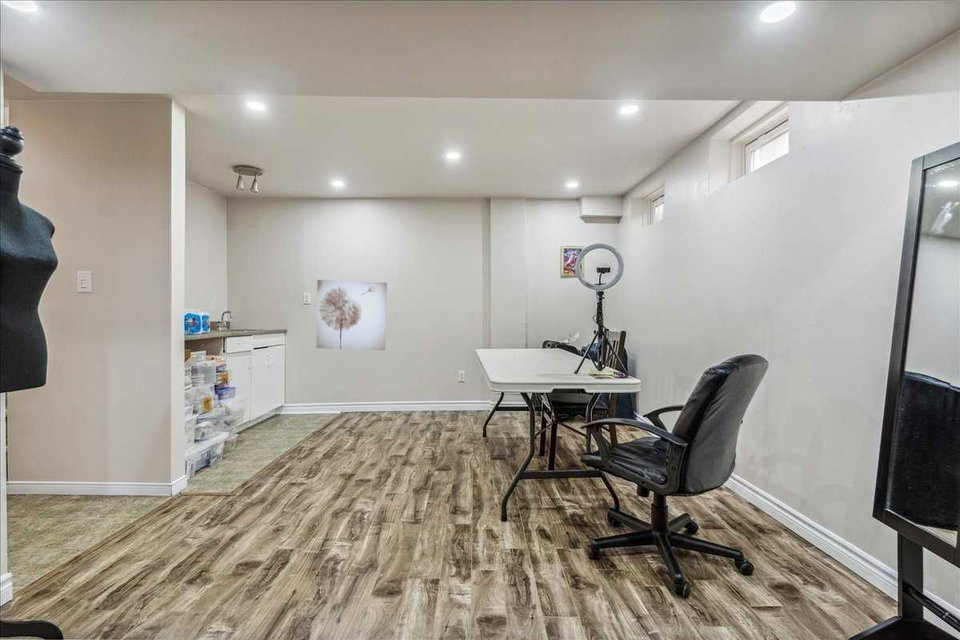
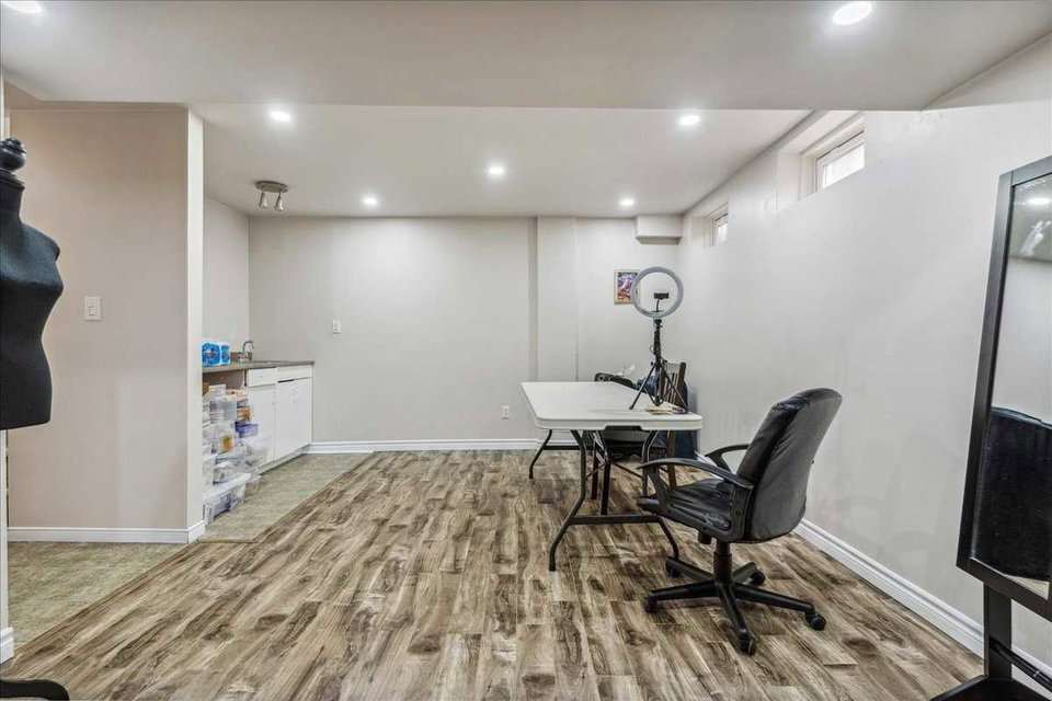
- wall art [315,279,388,352]
